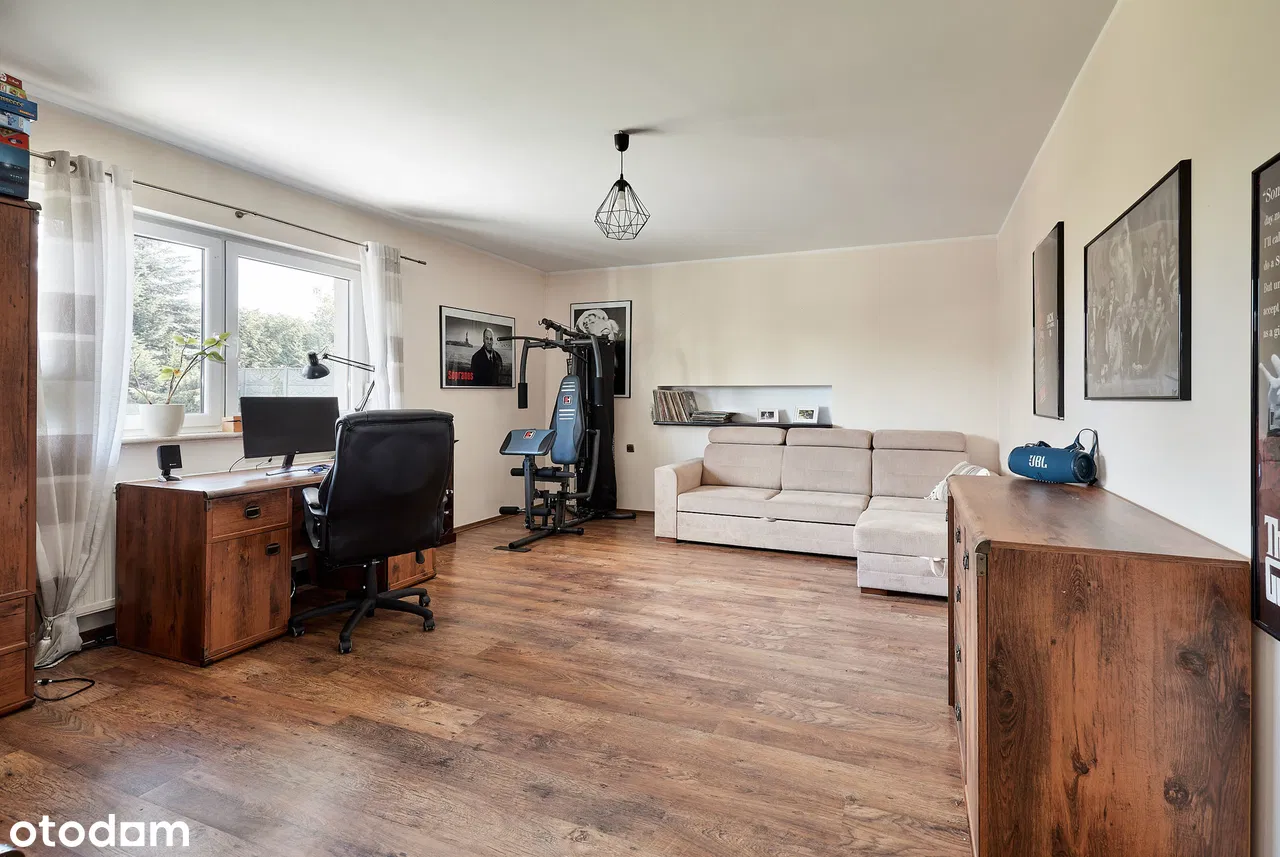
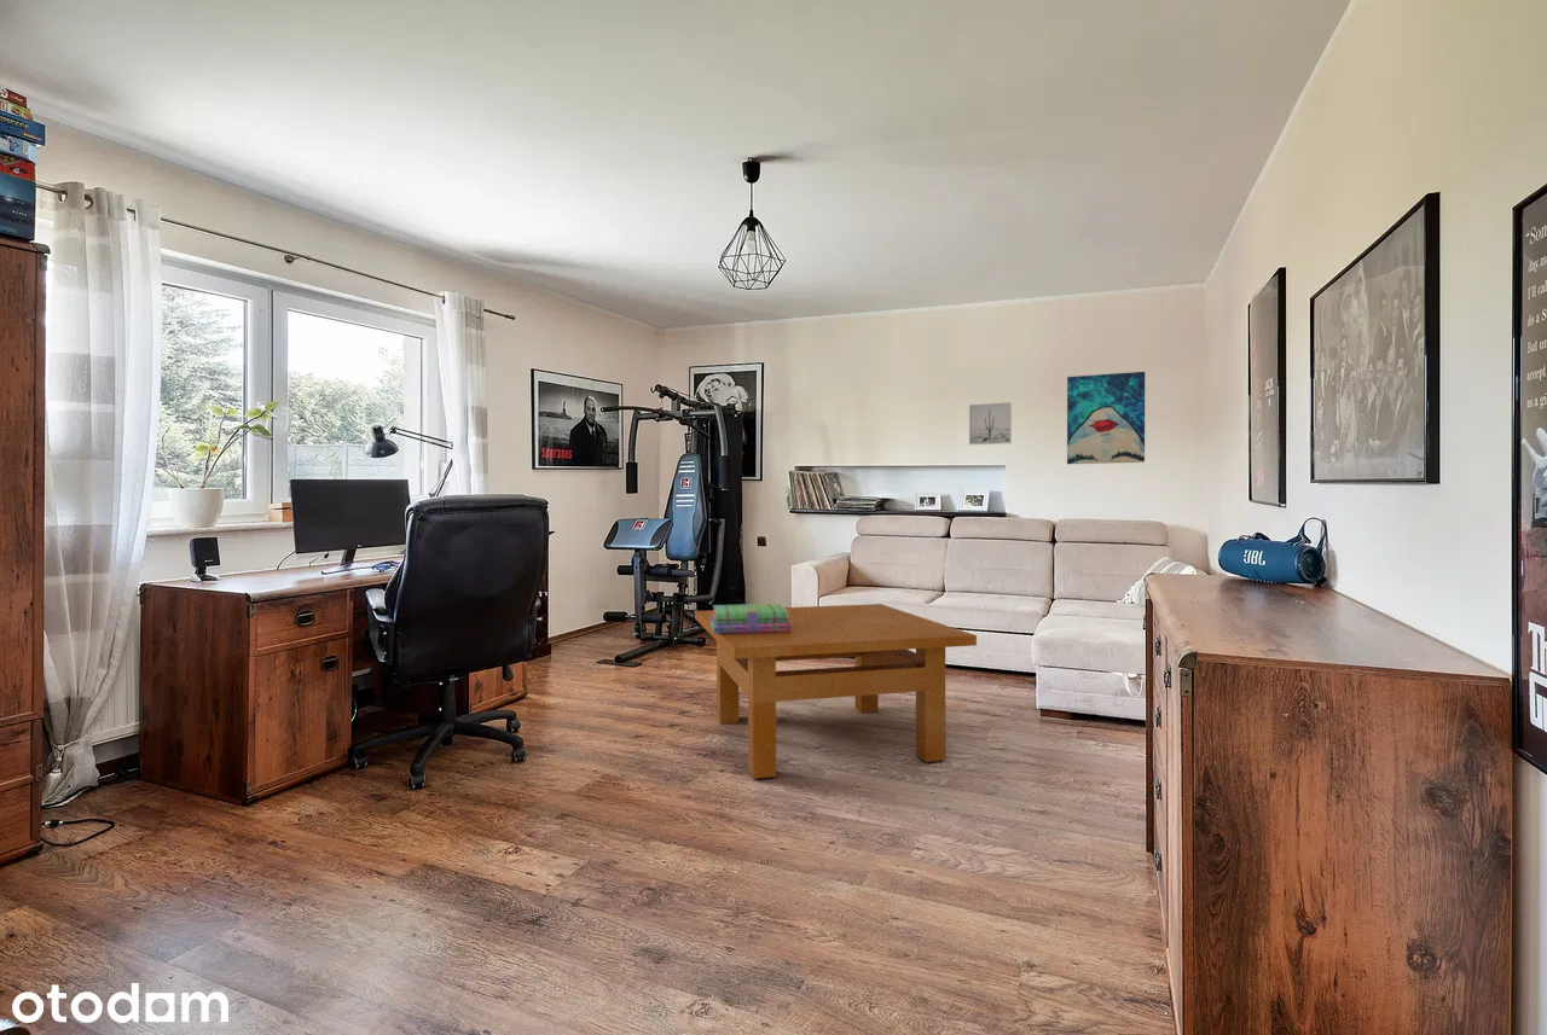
+ table [695,603,978,780]
+ wall art [1066,371,1146,465]
+ stack of books [711,603,790,634]
+ wall art [968,401,1013,446]
